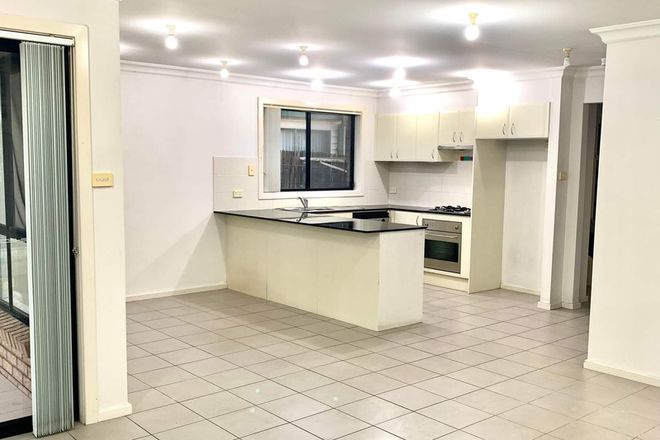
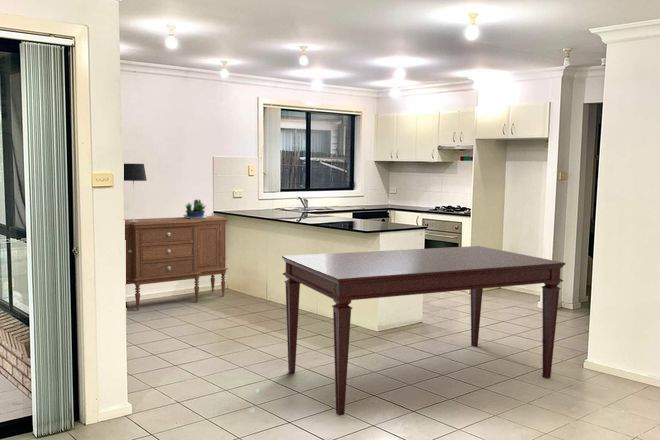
+ potted plant [182,199,210,219]
+ sideboard [124,215,229,311]
+ dining table [281,245,567,417]
+ table lamp [123,162,148,222]
